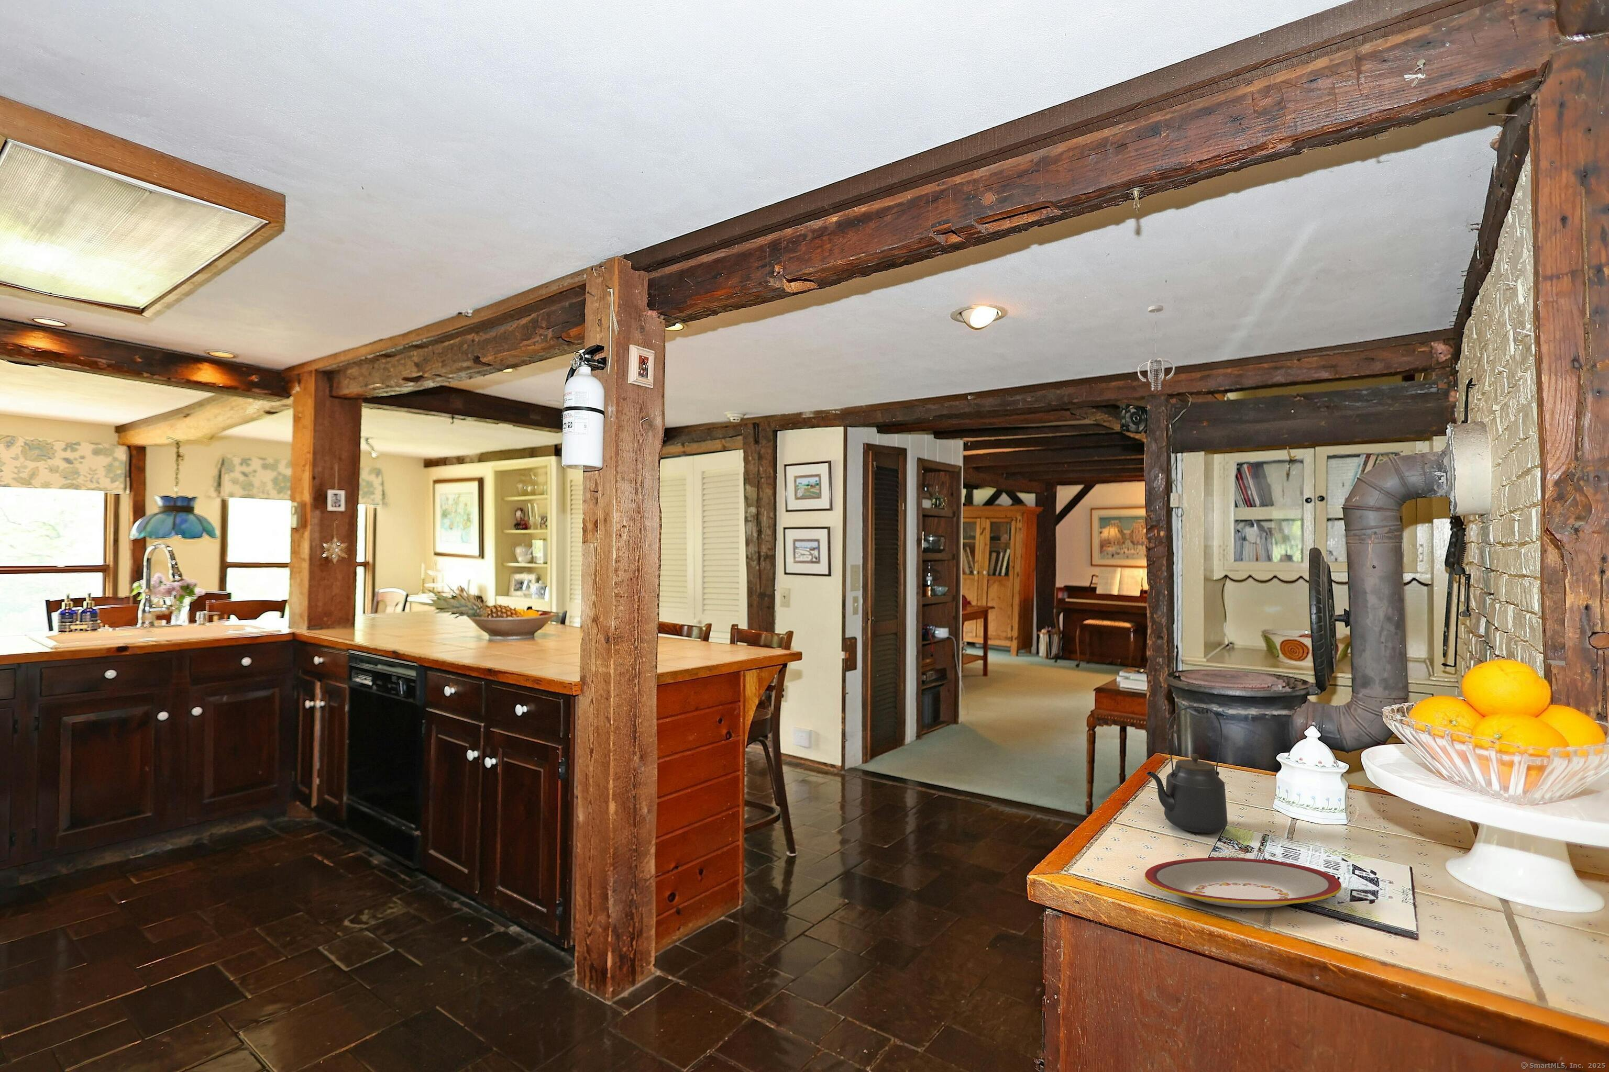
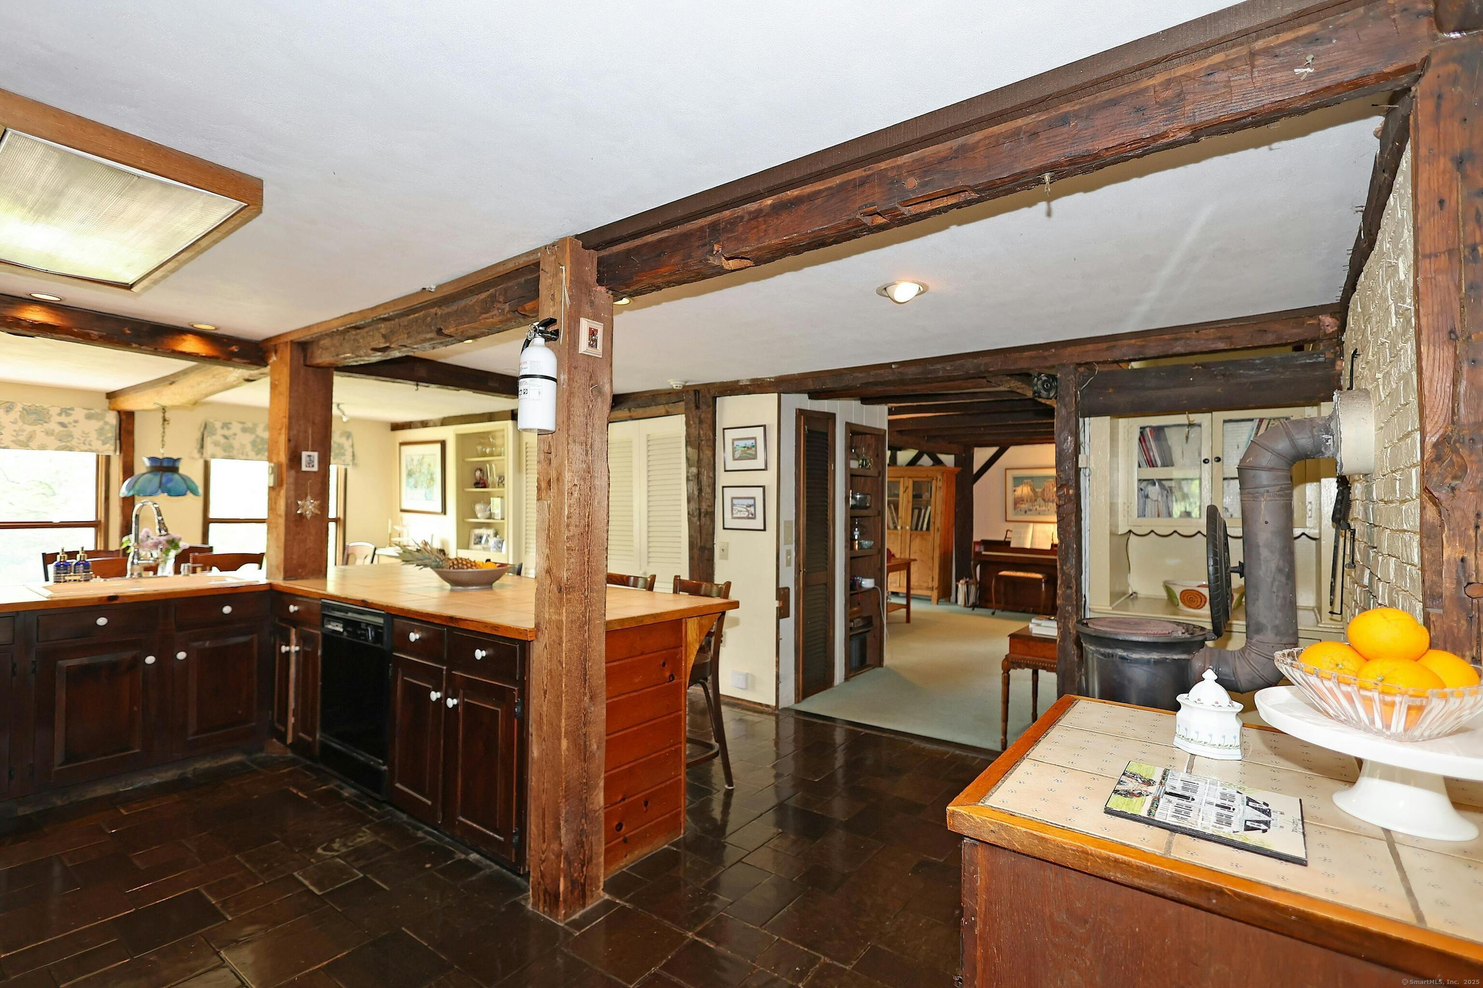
- pendant light [1137,305,1176,391]
- kettle [1146,706,1228,834]
- plate [1144,857,1342,909]
